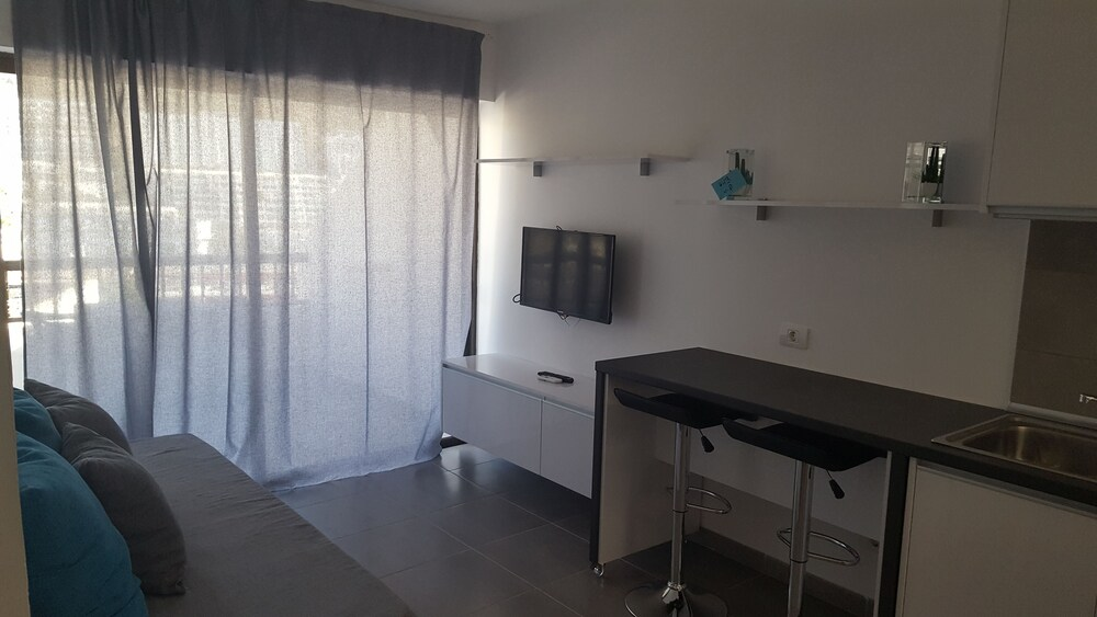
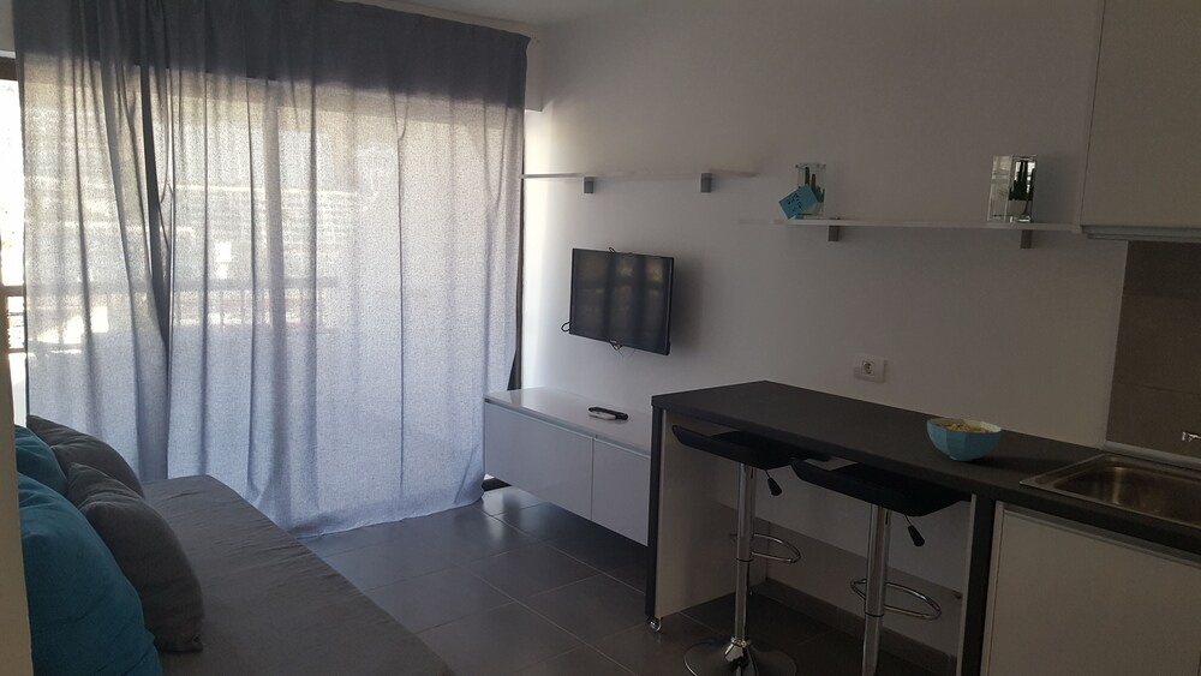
+ cereal bowl [926,417,1004,462]
